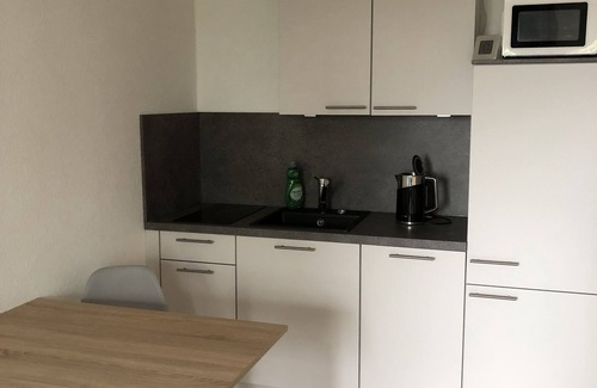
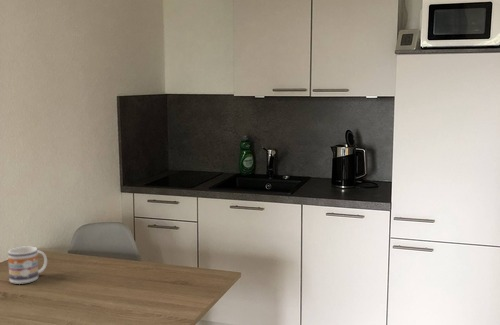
+ mug [7,246,48,285]
